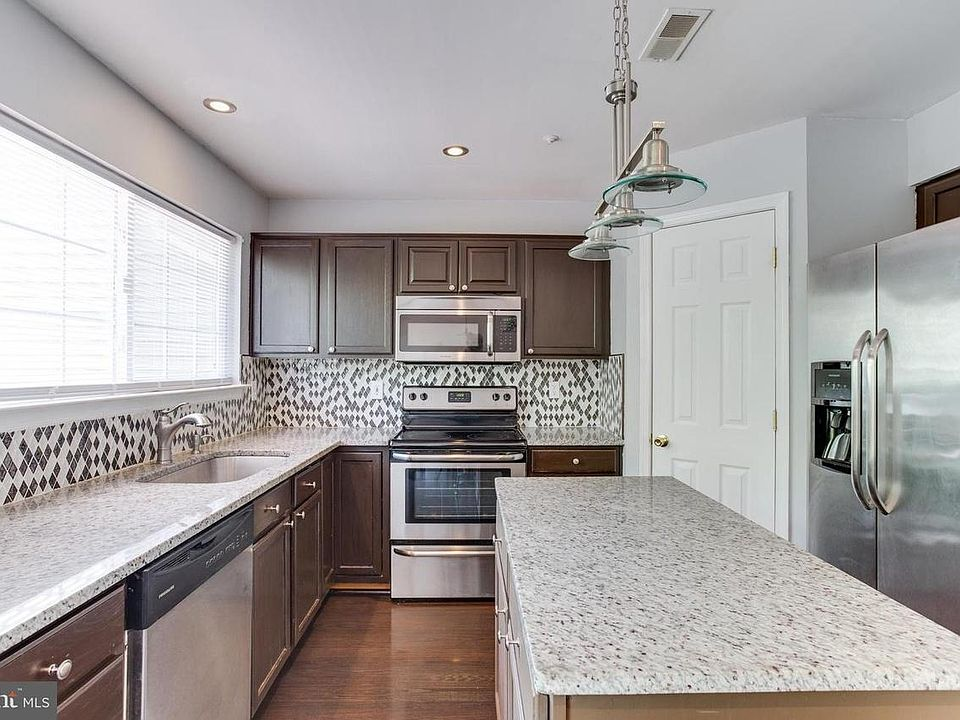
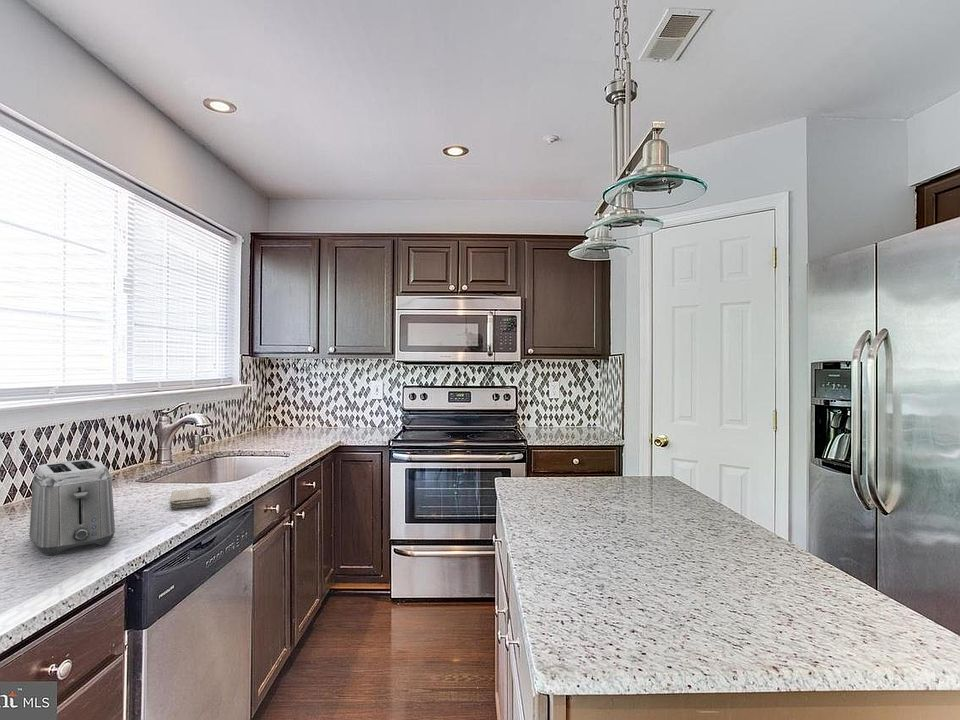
+ toaster [28,459,116,556]
+ washcloth [168,486,212,510]
